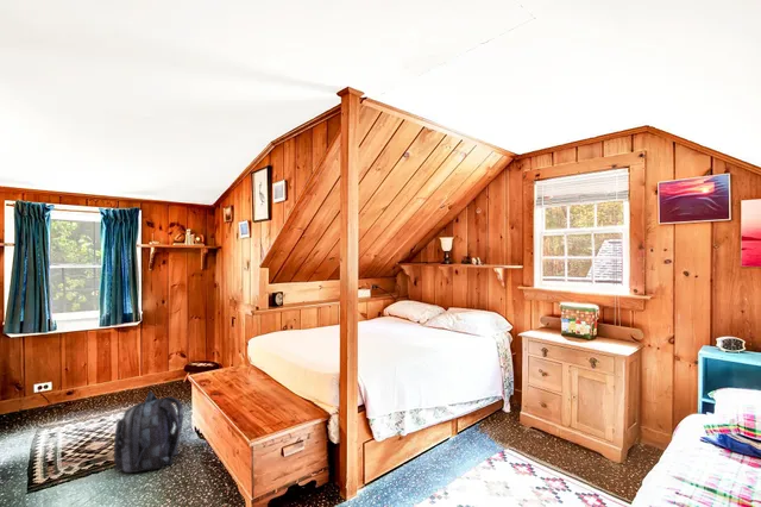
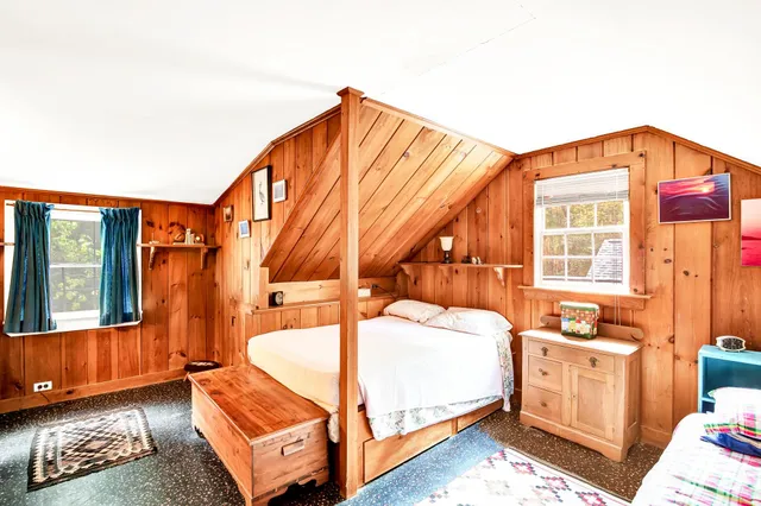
- backpack [113,389,184,474]
